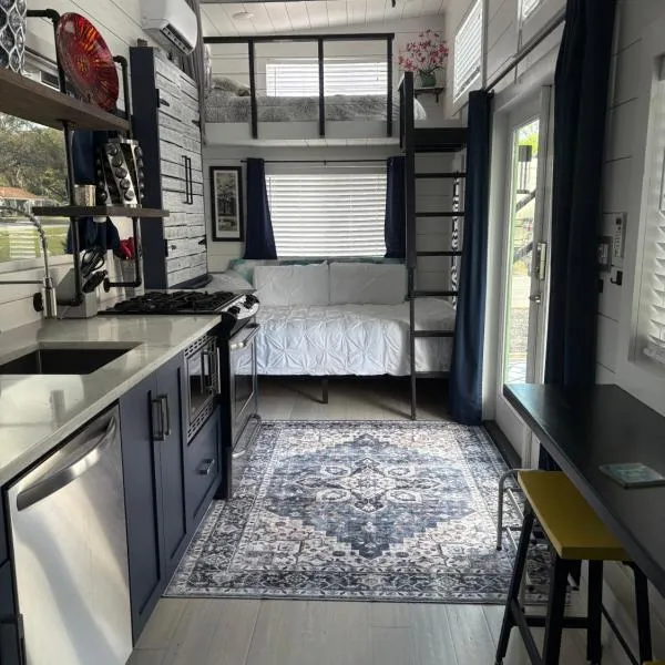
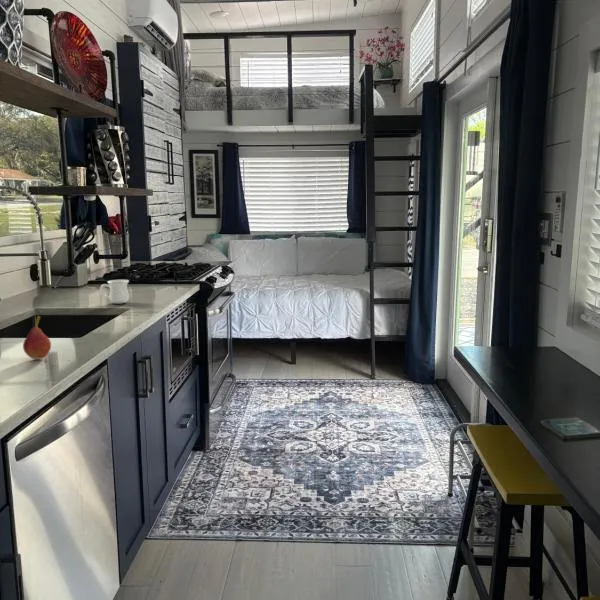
+ mug [99,279,130,305]
+ fruit [22,315,52,360]
